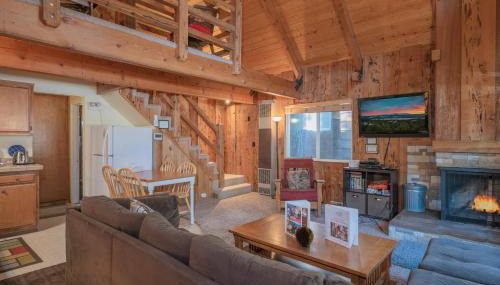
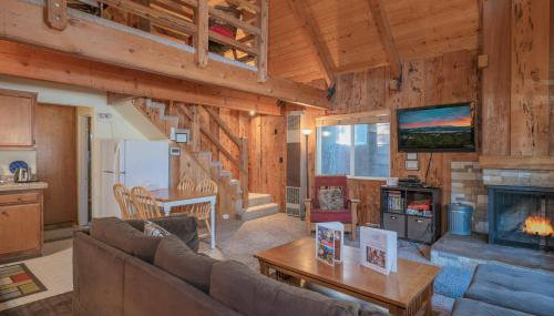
- decorative orb [294,225,315,247]
